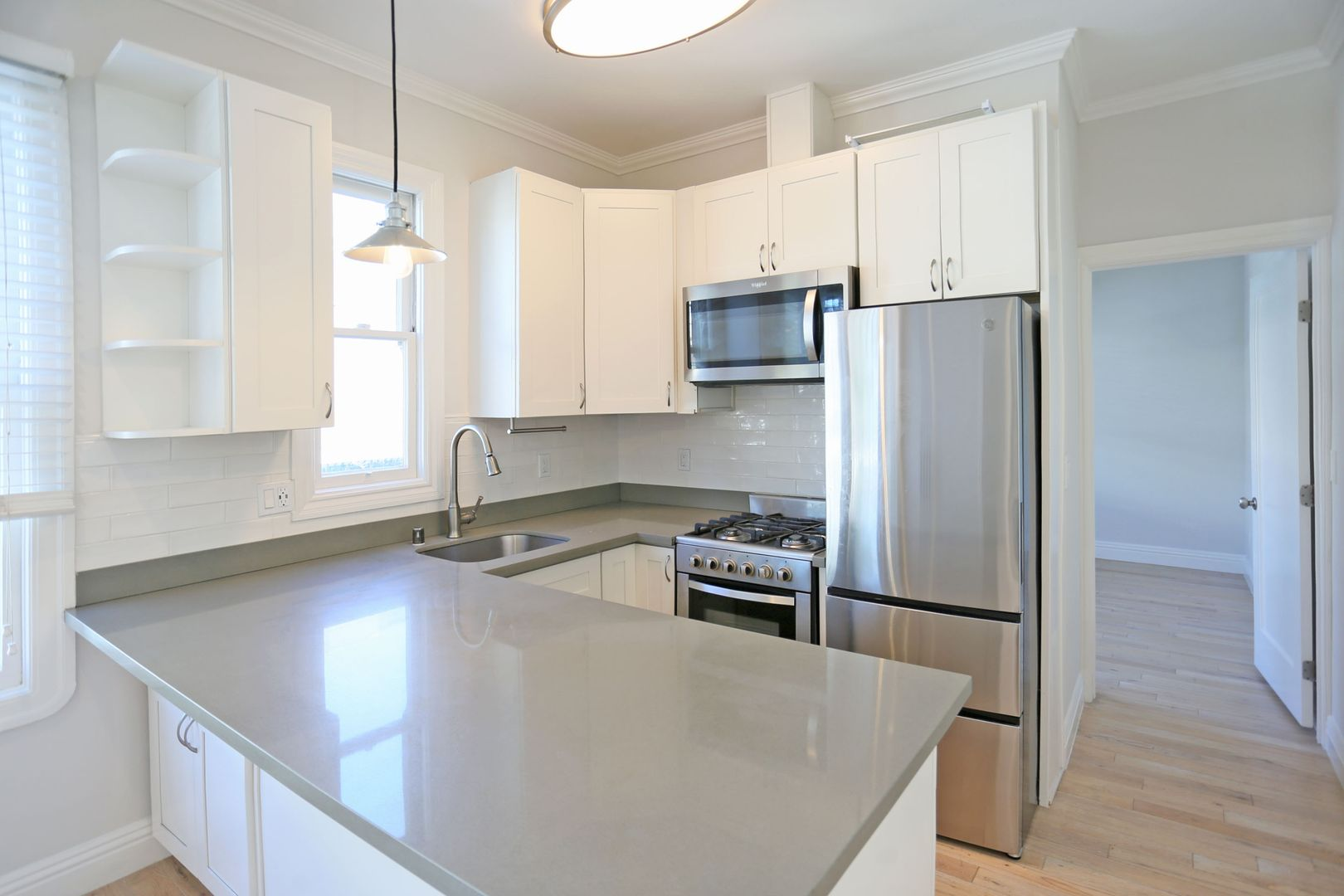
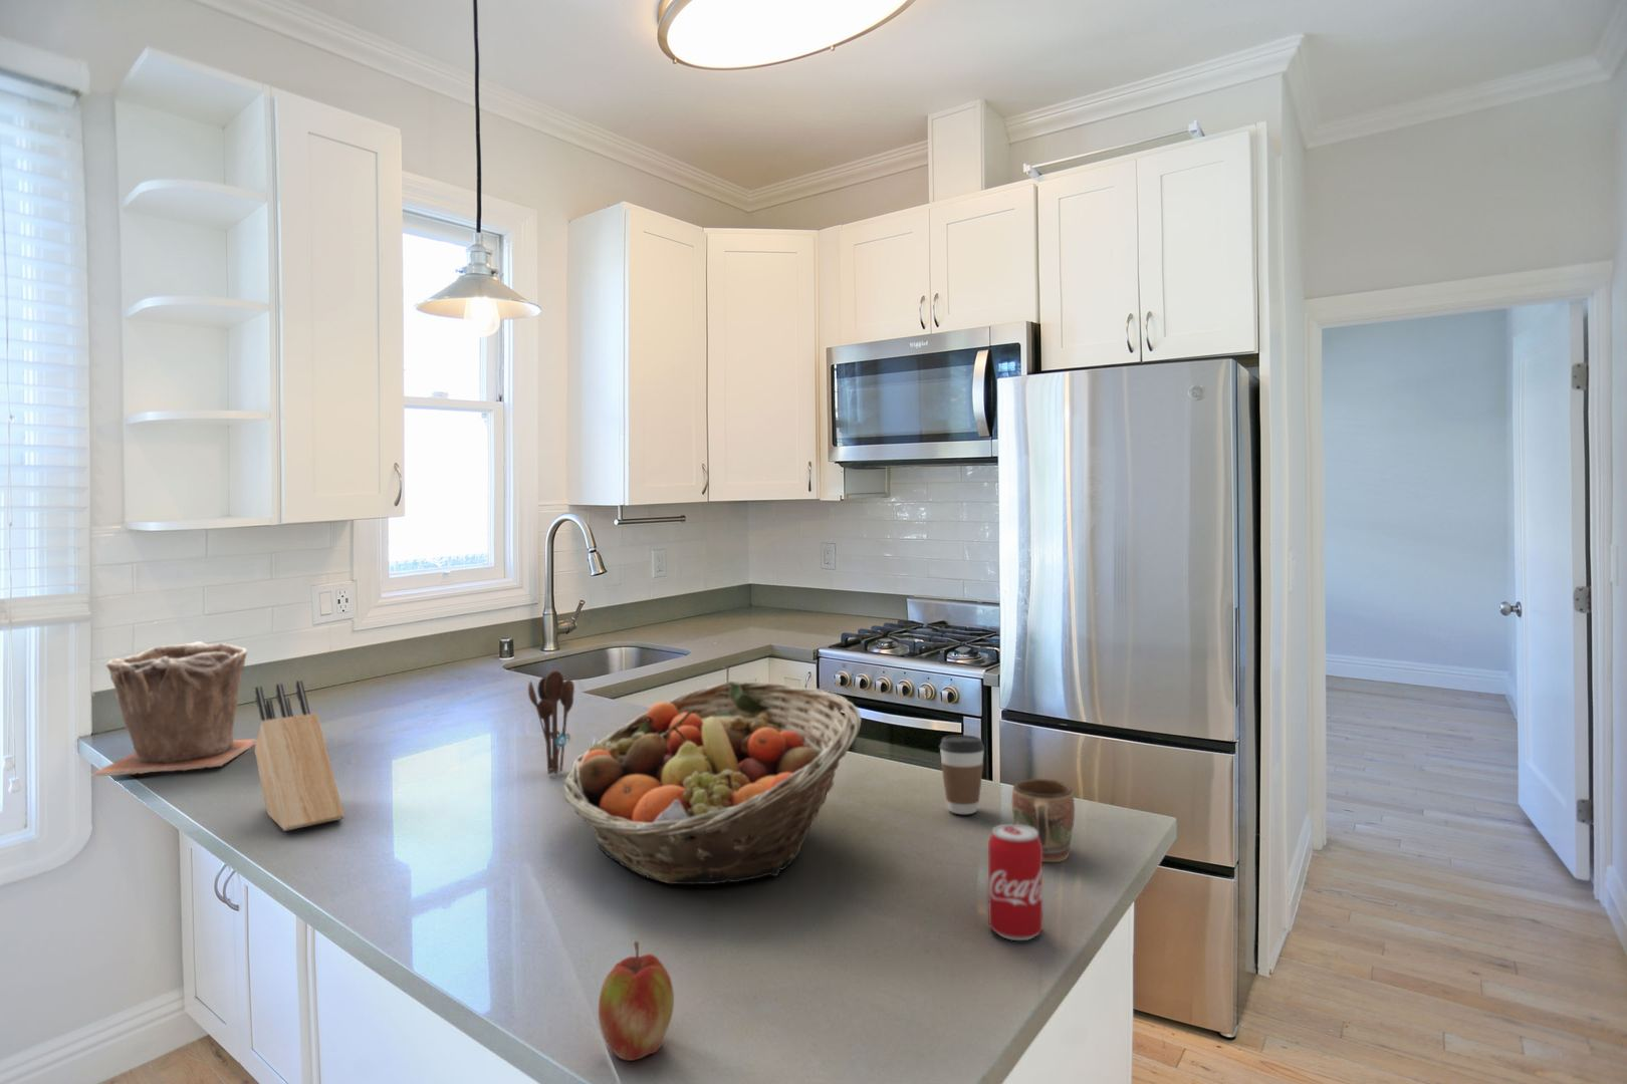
+ knife block [254,680,345,832]
+ apple [598,940,675,1062]
+ plant pot [91,640,257,777]
+ mug [1011,778,1076,863]
+ coffee cup [938,733,987,815]
+ utensil holder [528,669,575,774]
+ beverage can [988,823,1044,941]
+ fruit basket [563,680,863,886]
